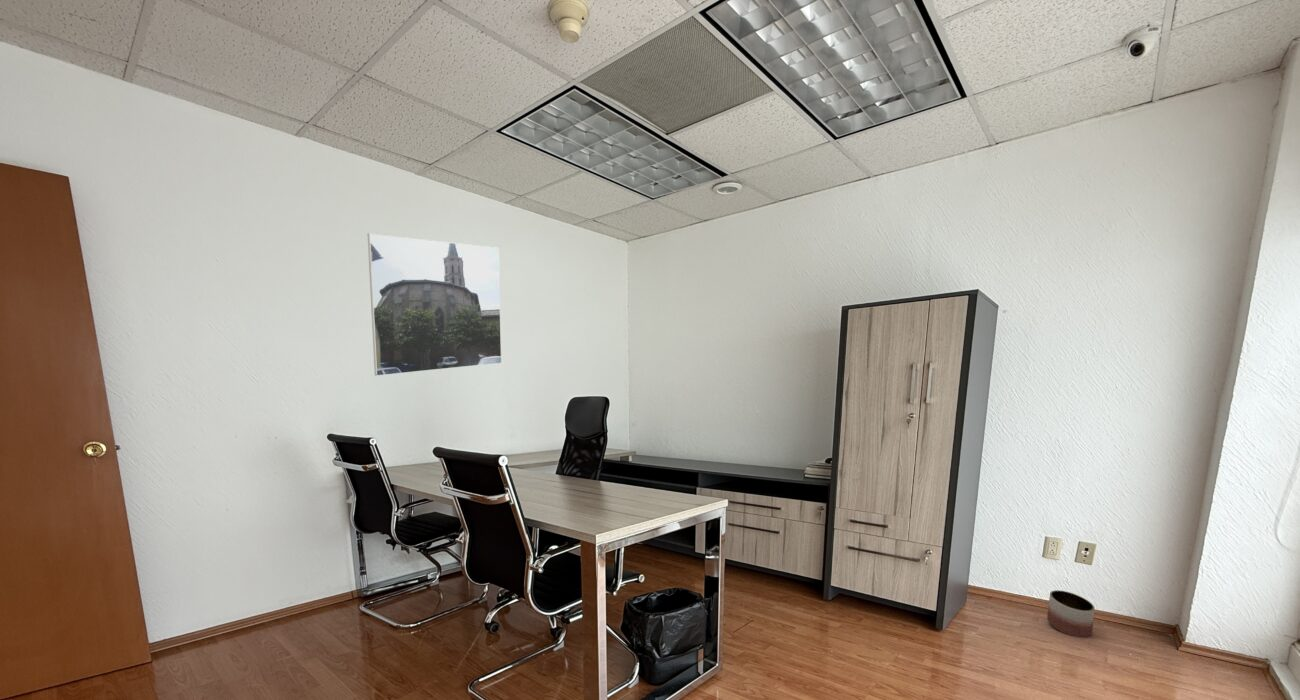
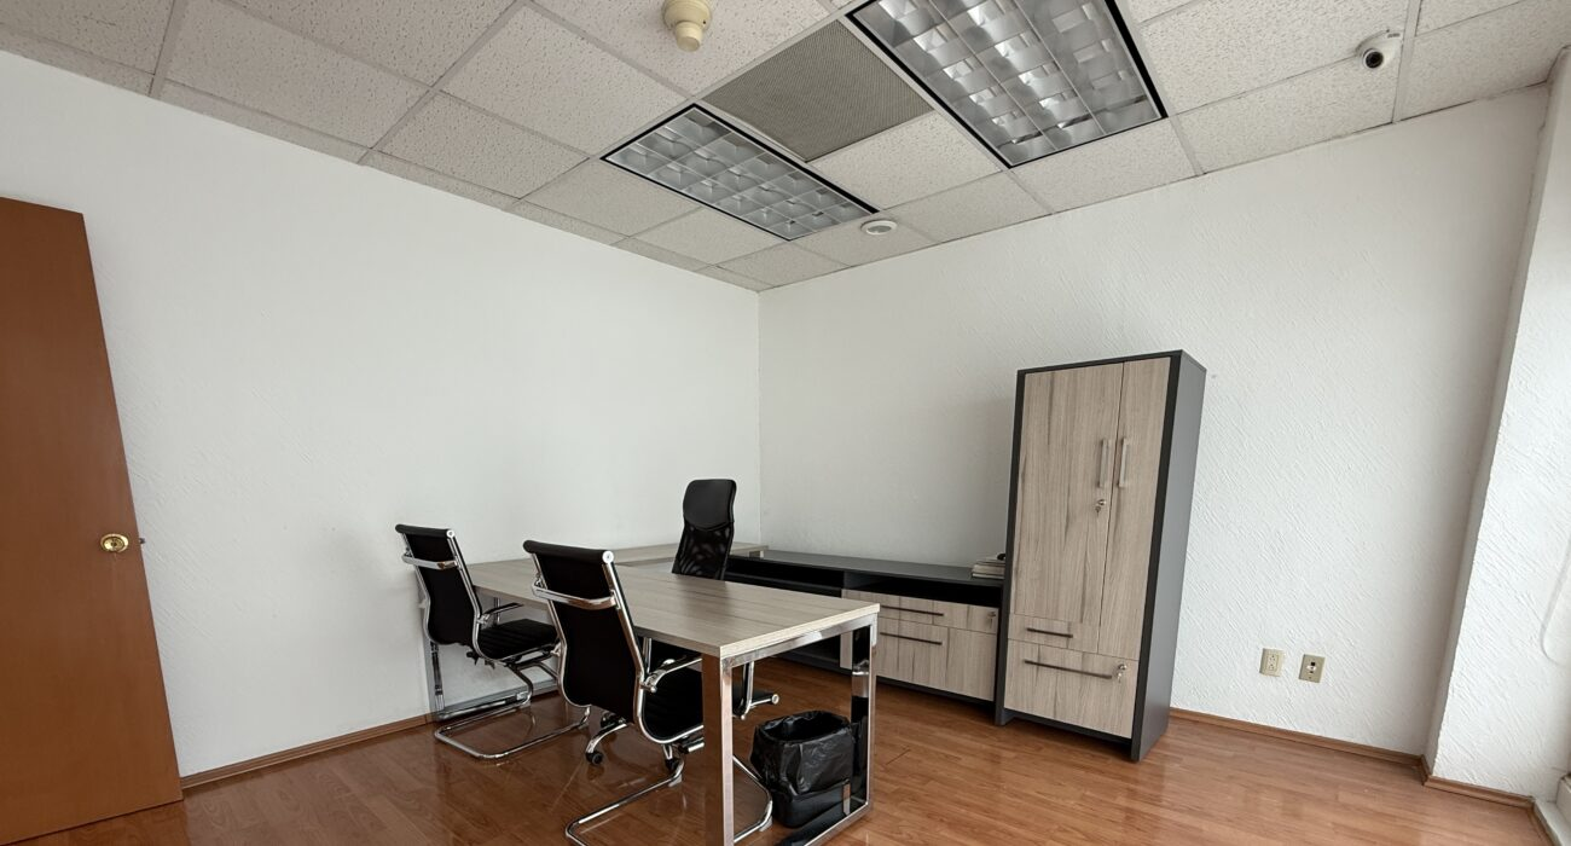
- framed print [367,232,502,377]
- planter [1046,589,1095,638]
